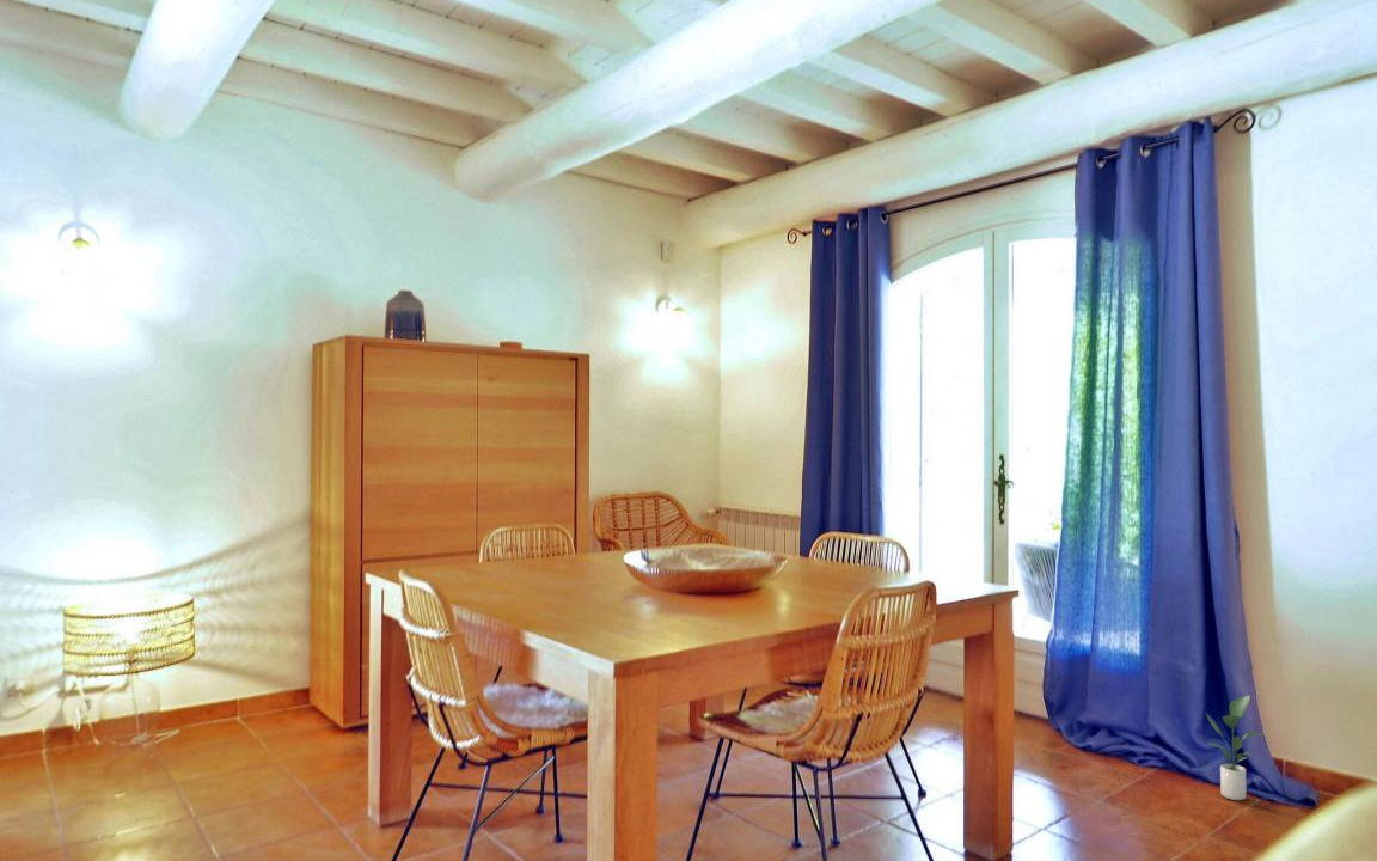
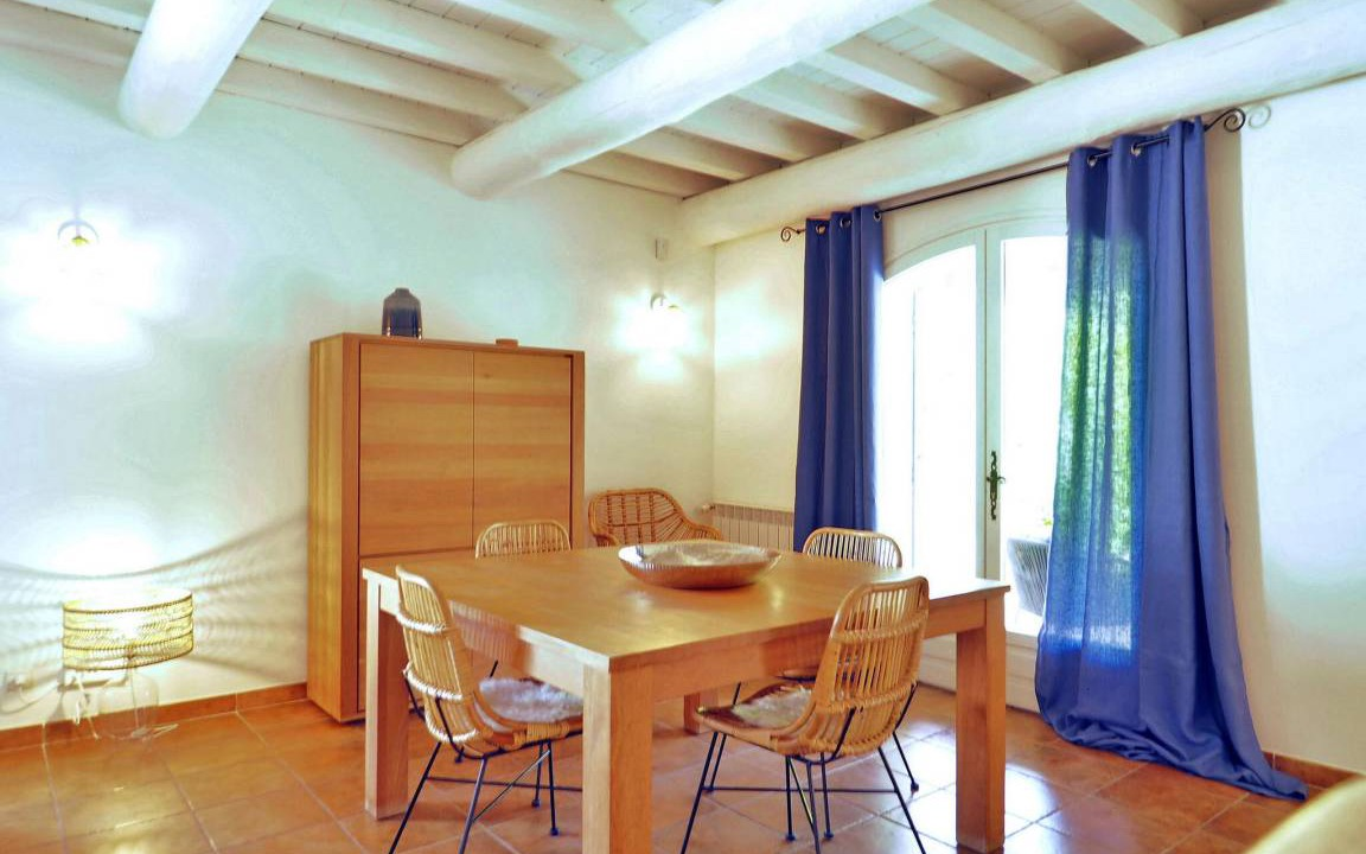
- potted plant [1204,694,1263,801]
